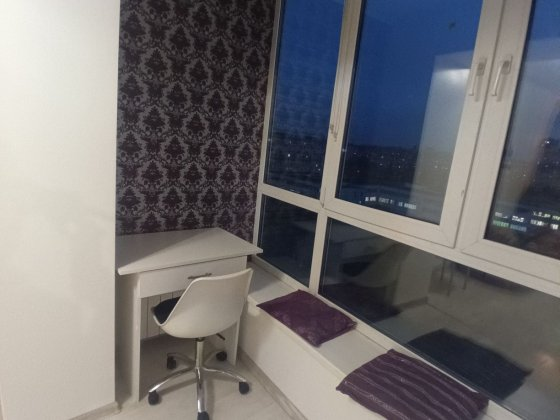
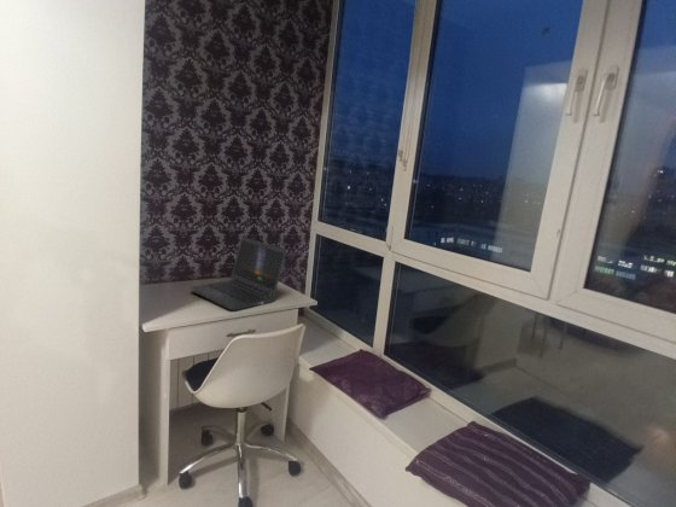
+ laptop computer [188,235,287,313]
